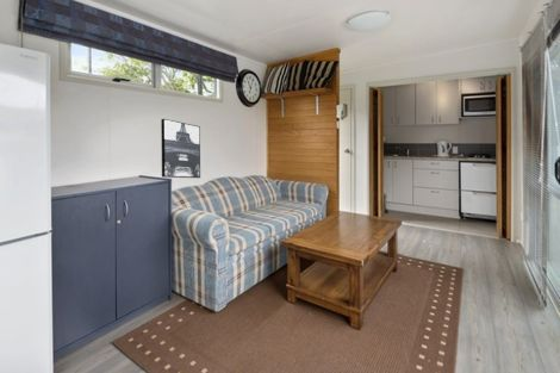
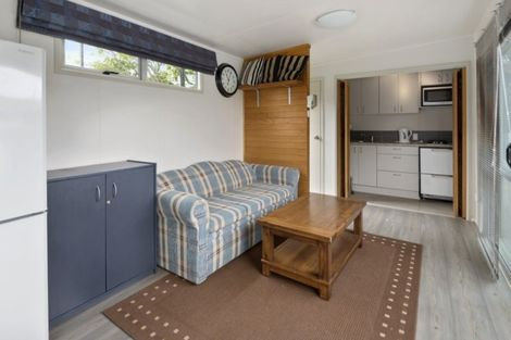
- wall art [160,118,201,179]
